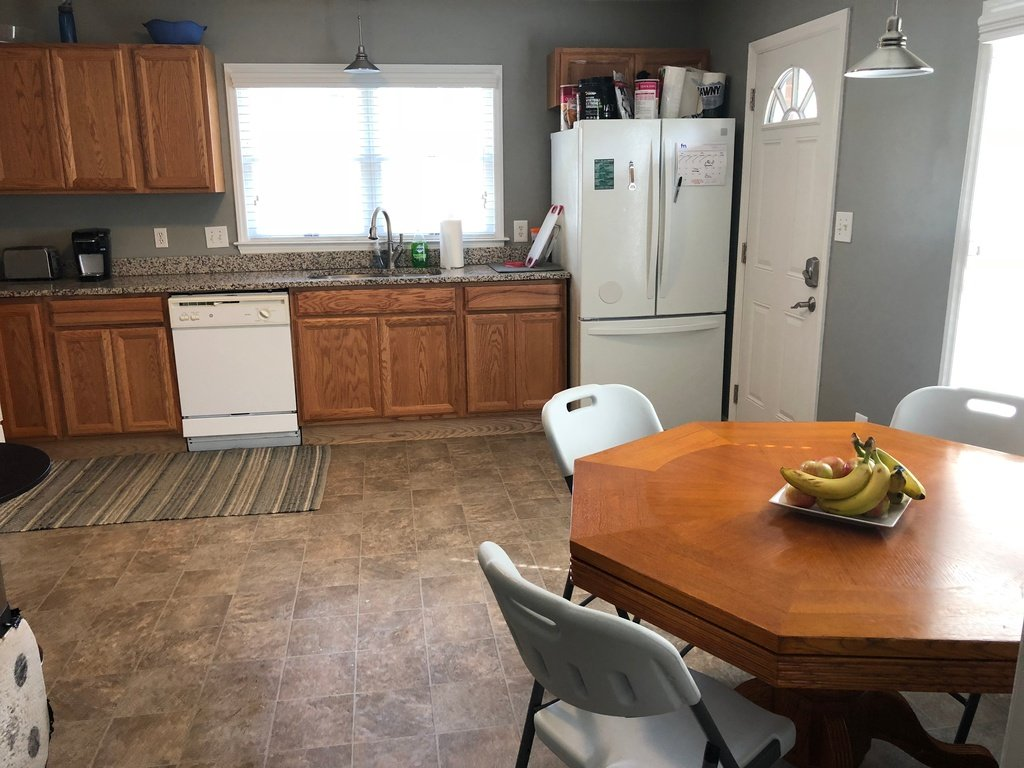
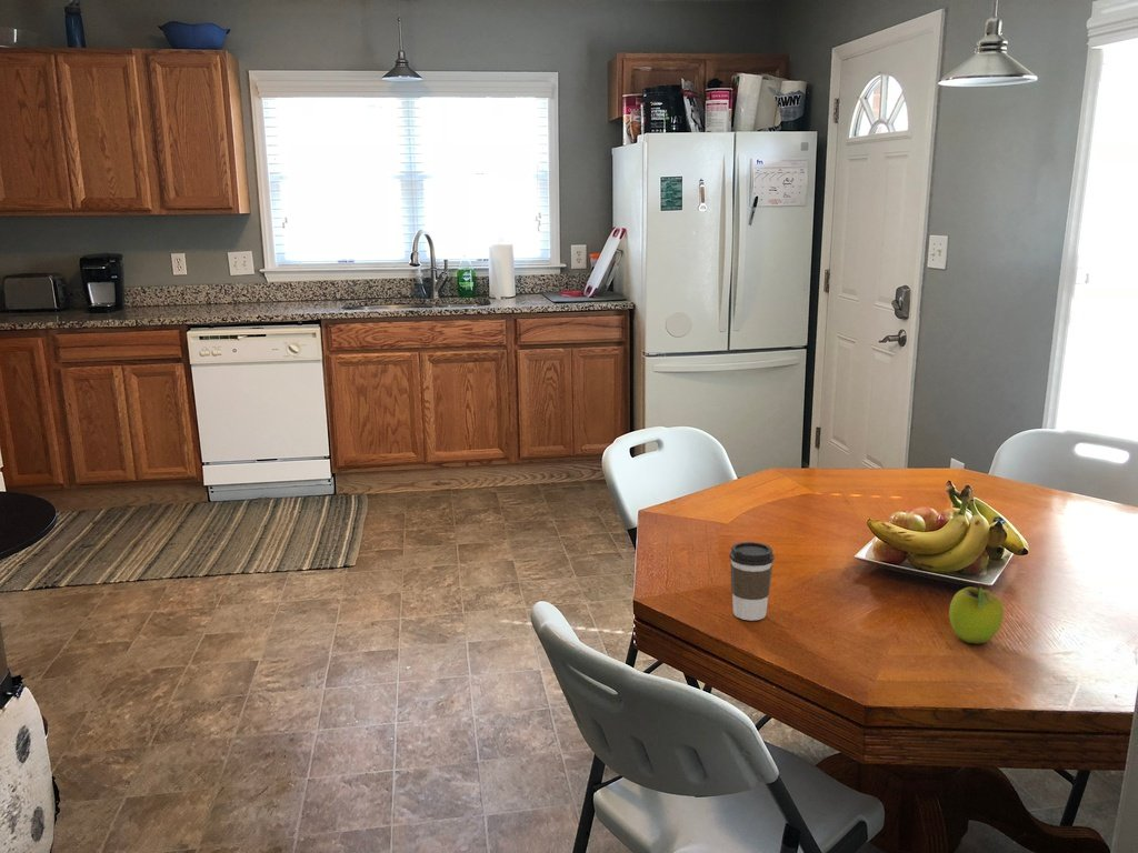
+ fruit [948,582,1005,645]
+ coffee cup [728,541,776,622]
